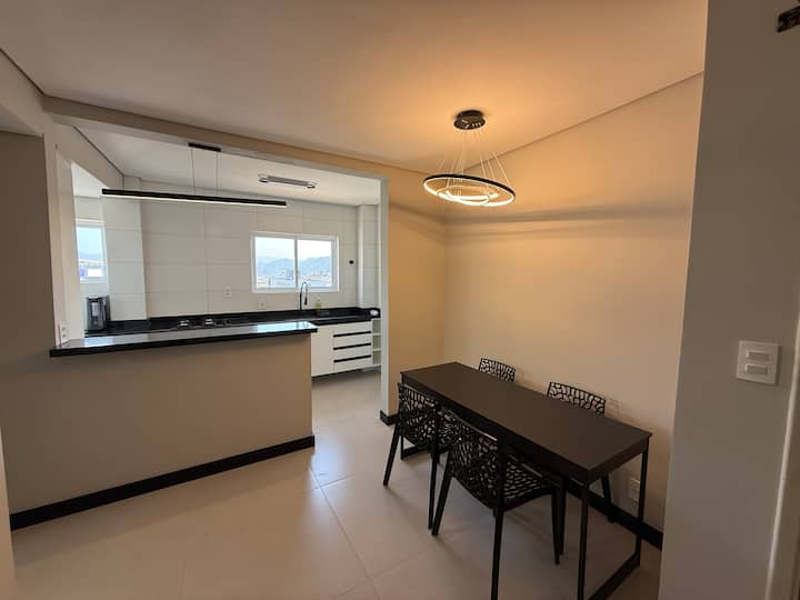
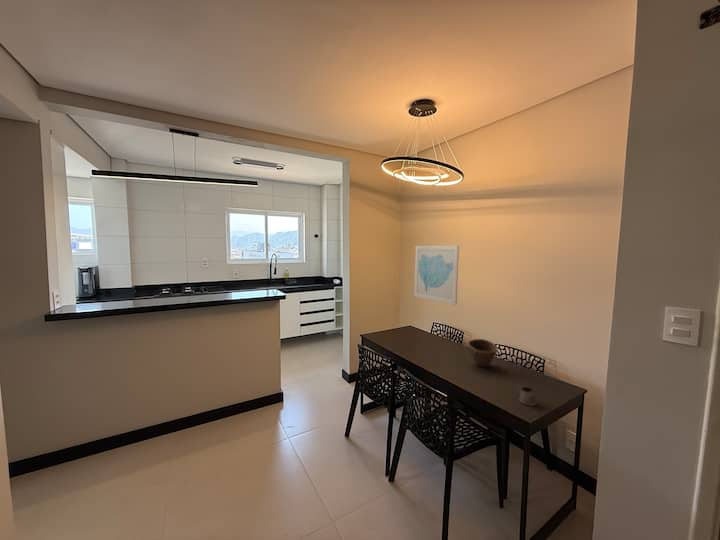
+ wall art [413,245,460,306]
+ bowl [467,338,499,368]
+ tea glass holder [516,384,538,407]
